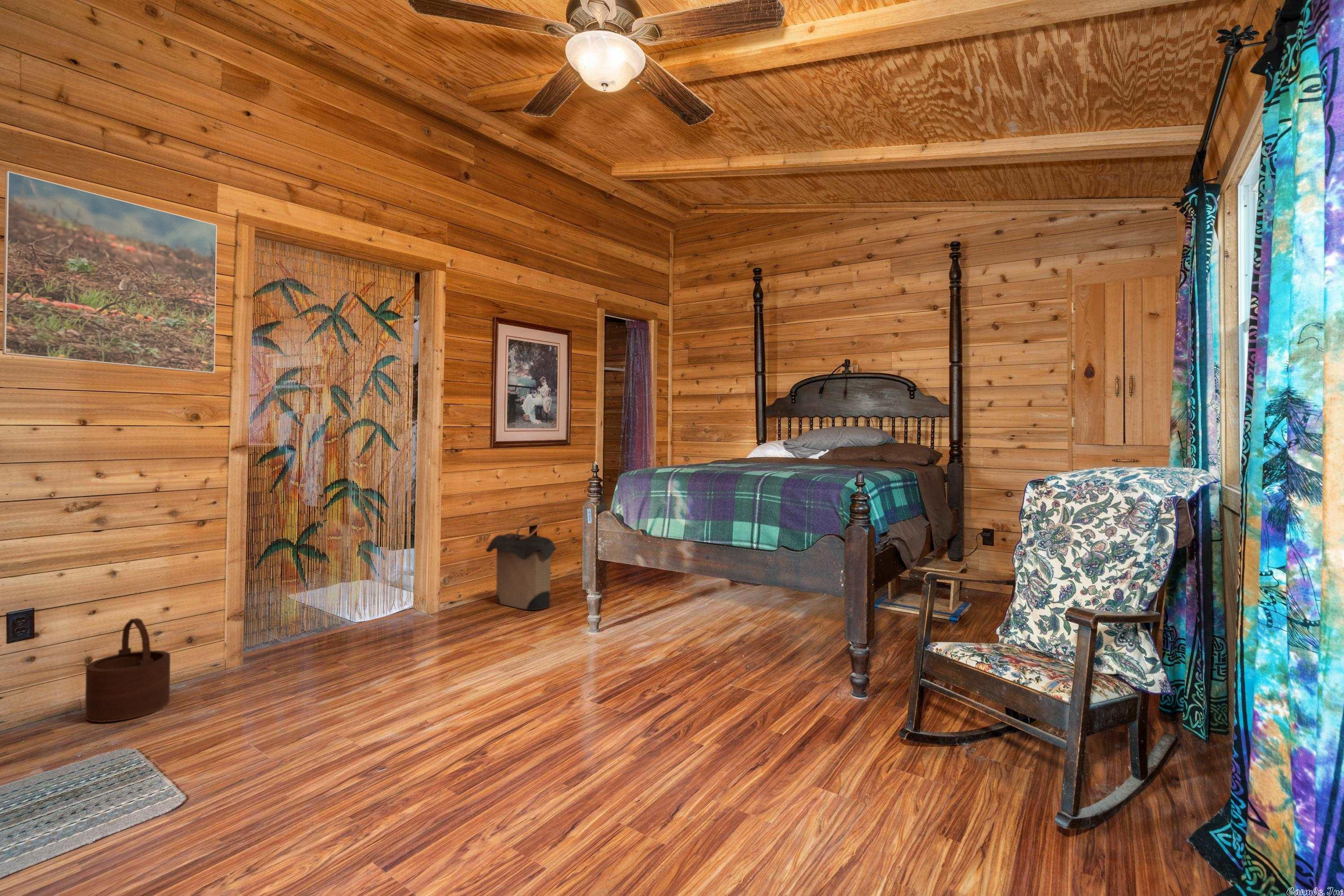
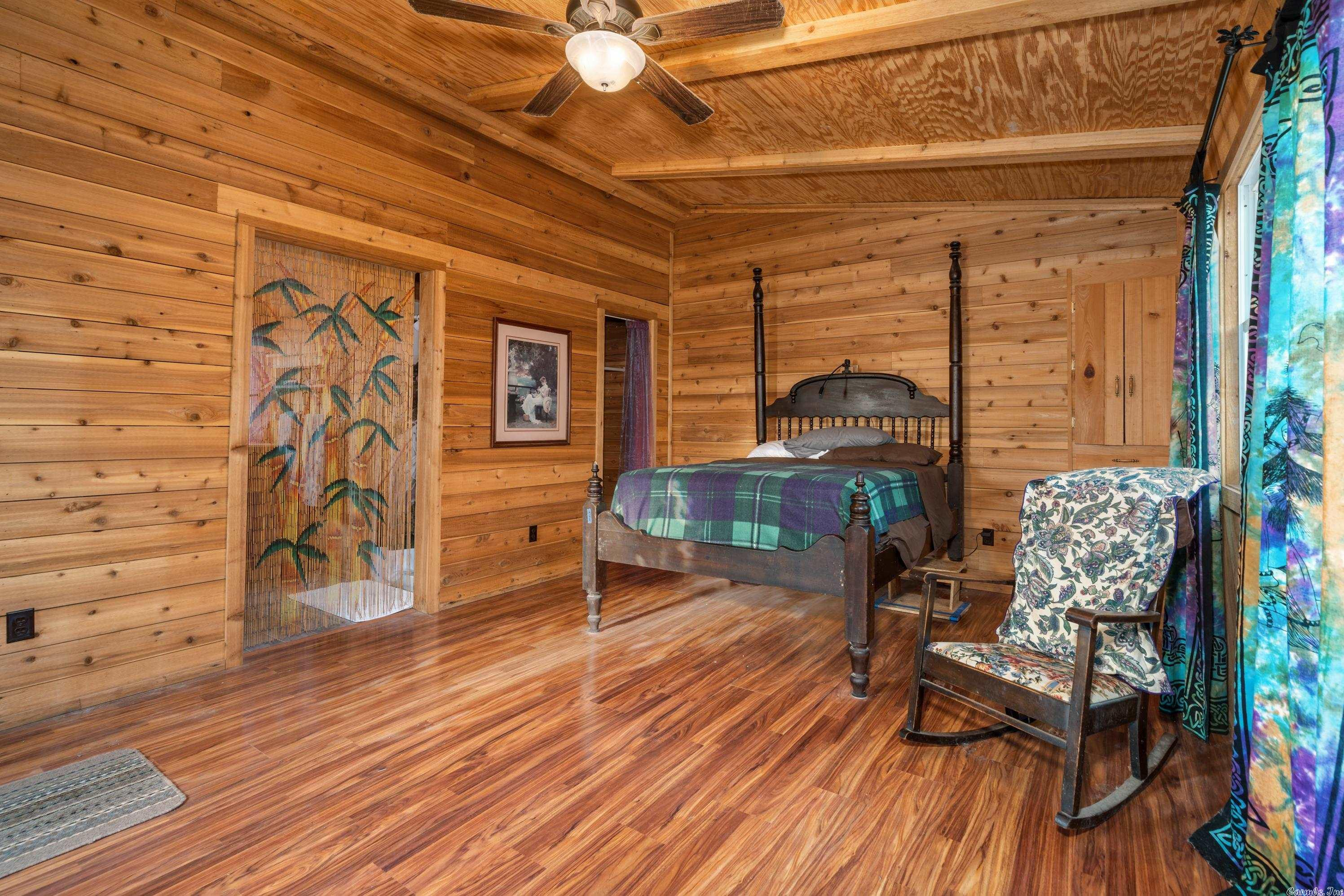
- laundry hamper [485,516,560,611]
- wooden bucket [84,618,171,723]
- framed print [2,171,217,374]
